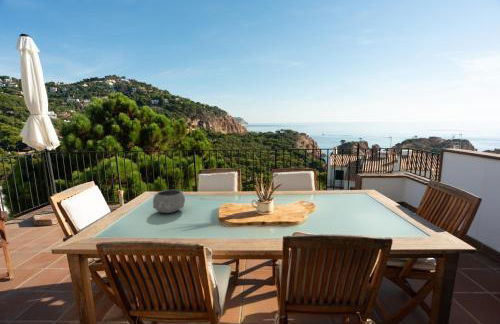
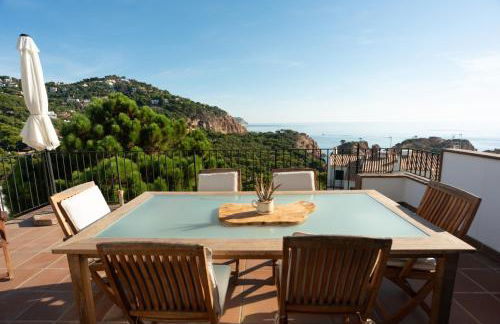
- bowl [152,189,186,214]
